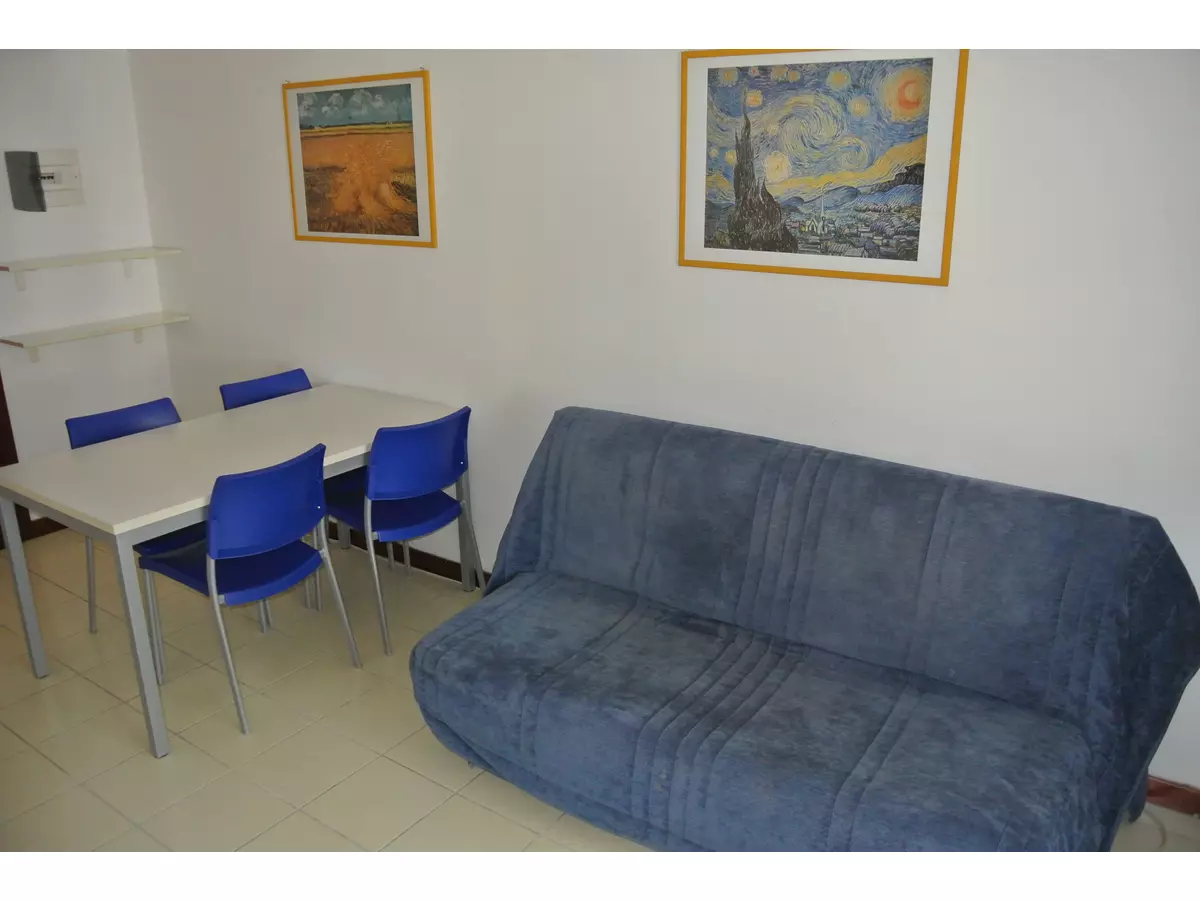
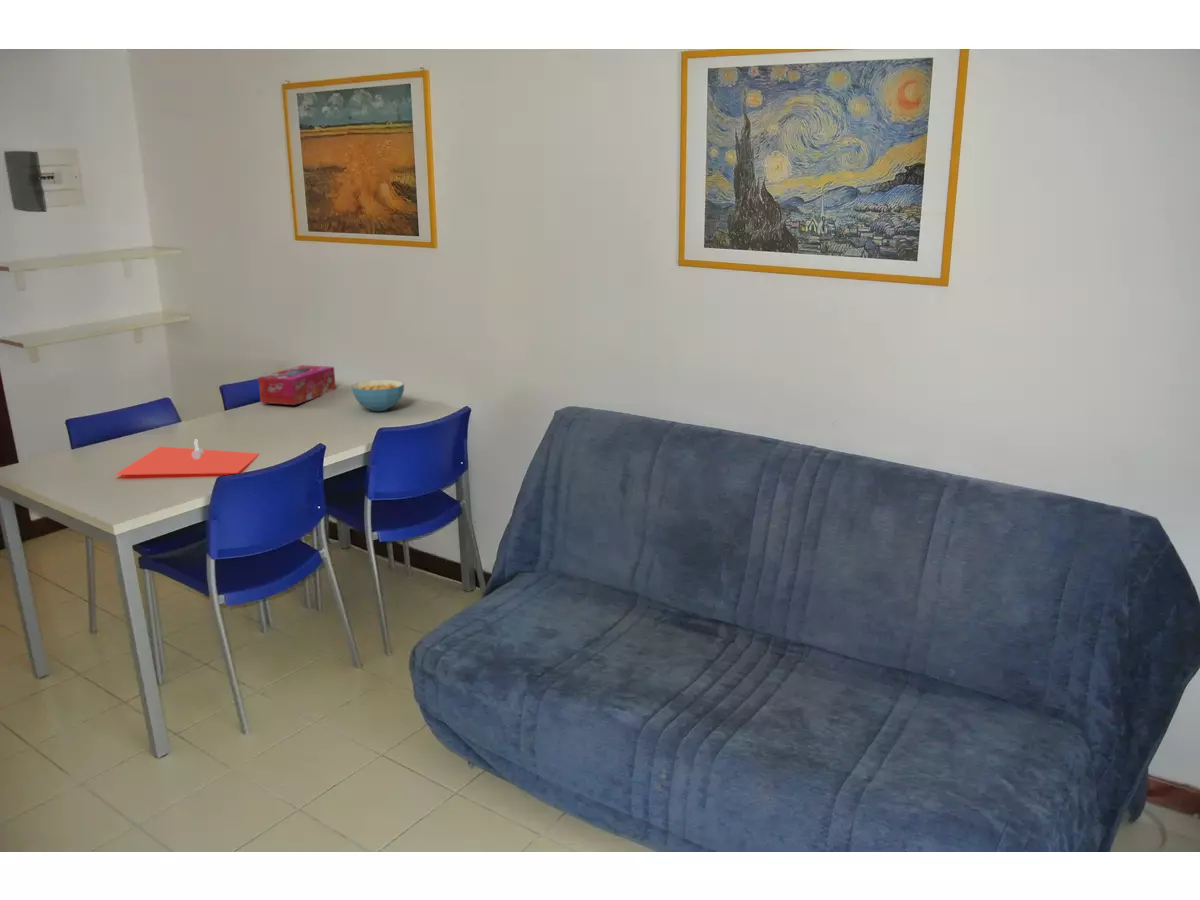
+ tissue box [257,364,337,406]
+ cereal bowl [350,379,405,412]
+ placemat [114,439,261,476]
